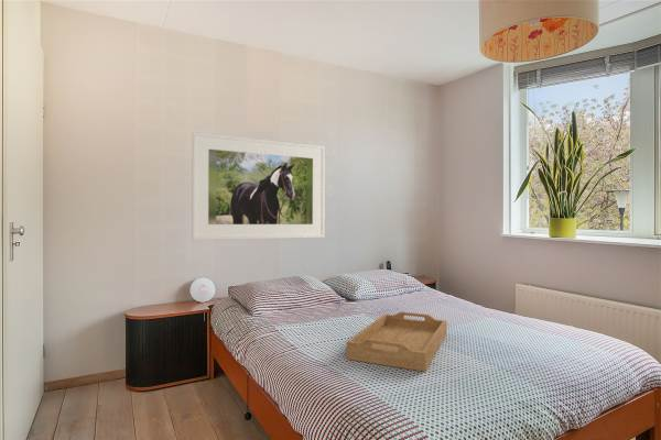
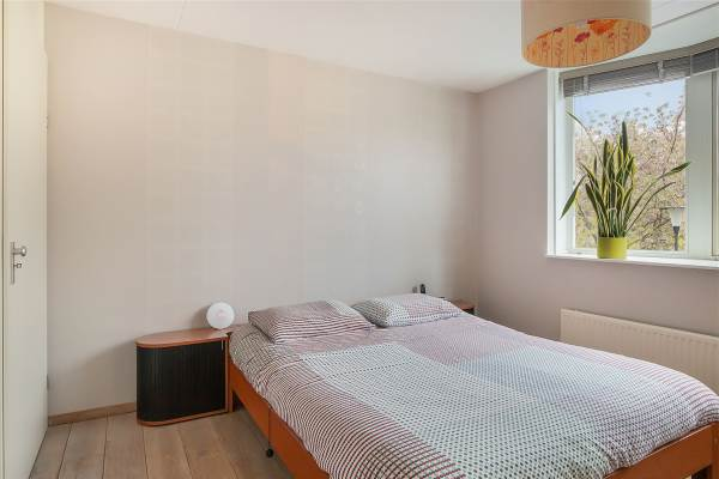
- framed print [191,131,326,241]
- serving tray [346,311,448,373]
